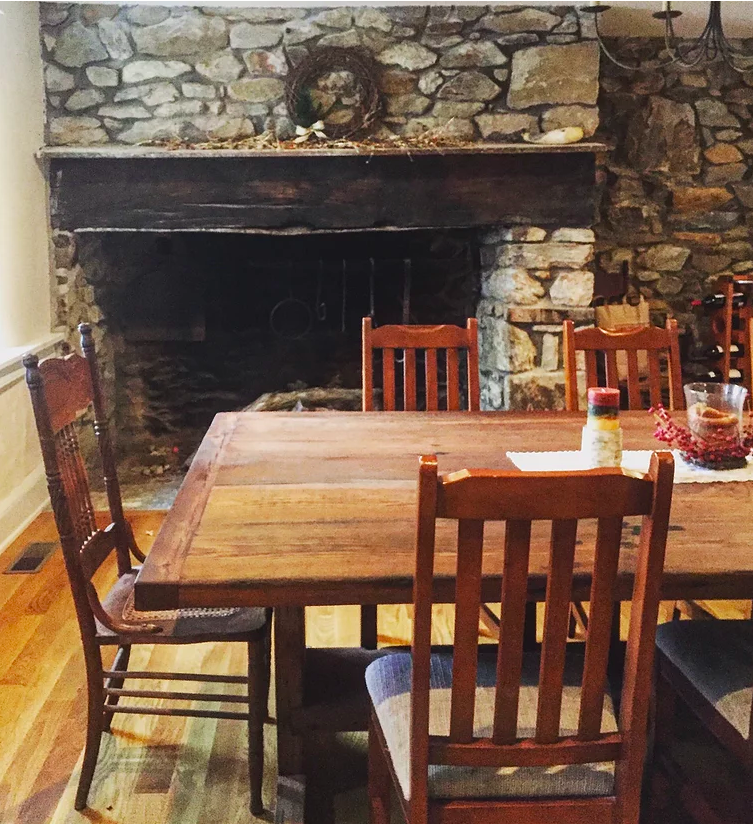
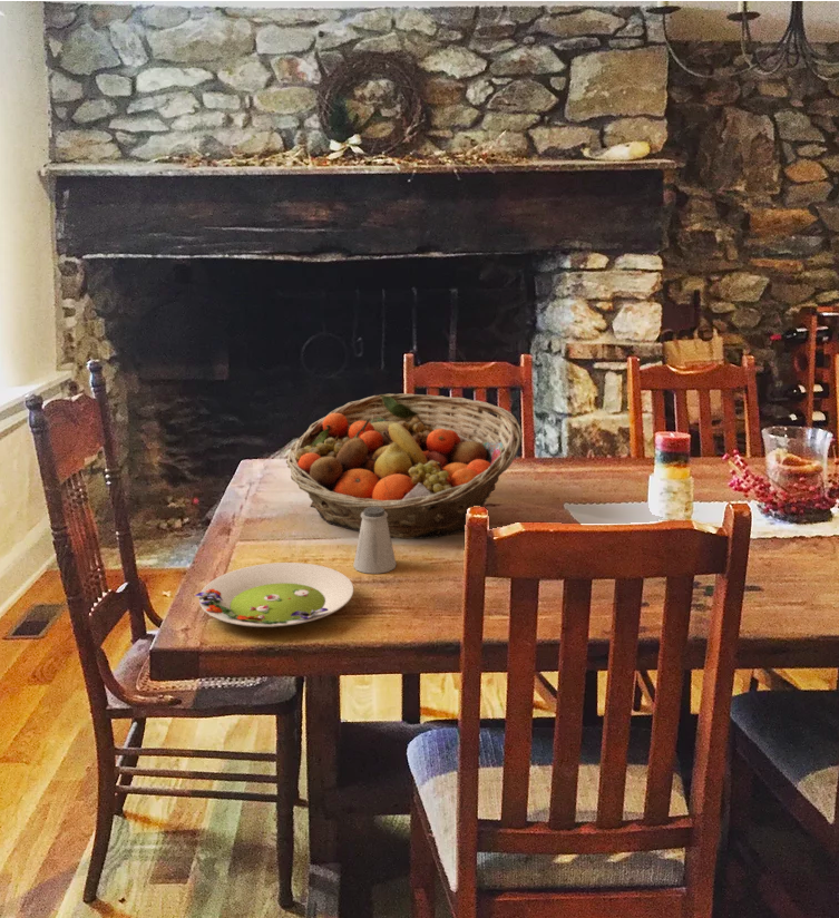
+ saltshaker [352,507,398,575]
+ salad plate [194,561,354,628]
+ fruit basket [285,392,523,540]
